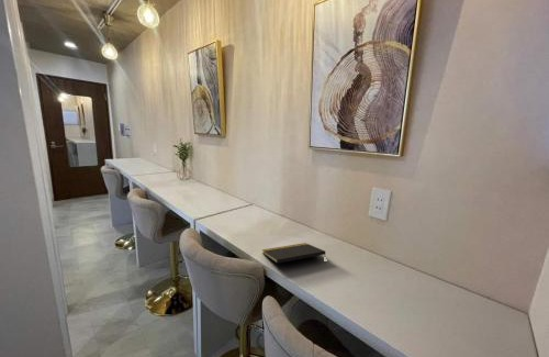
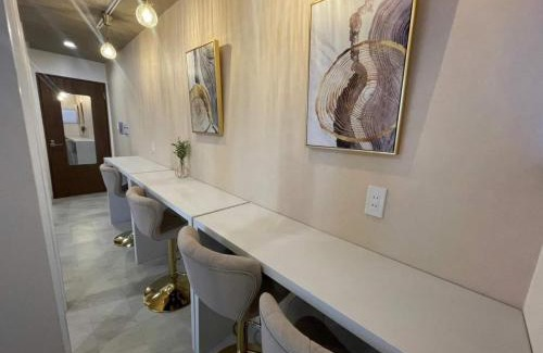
- notepad [261,242,326,265]
